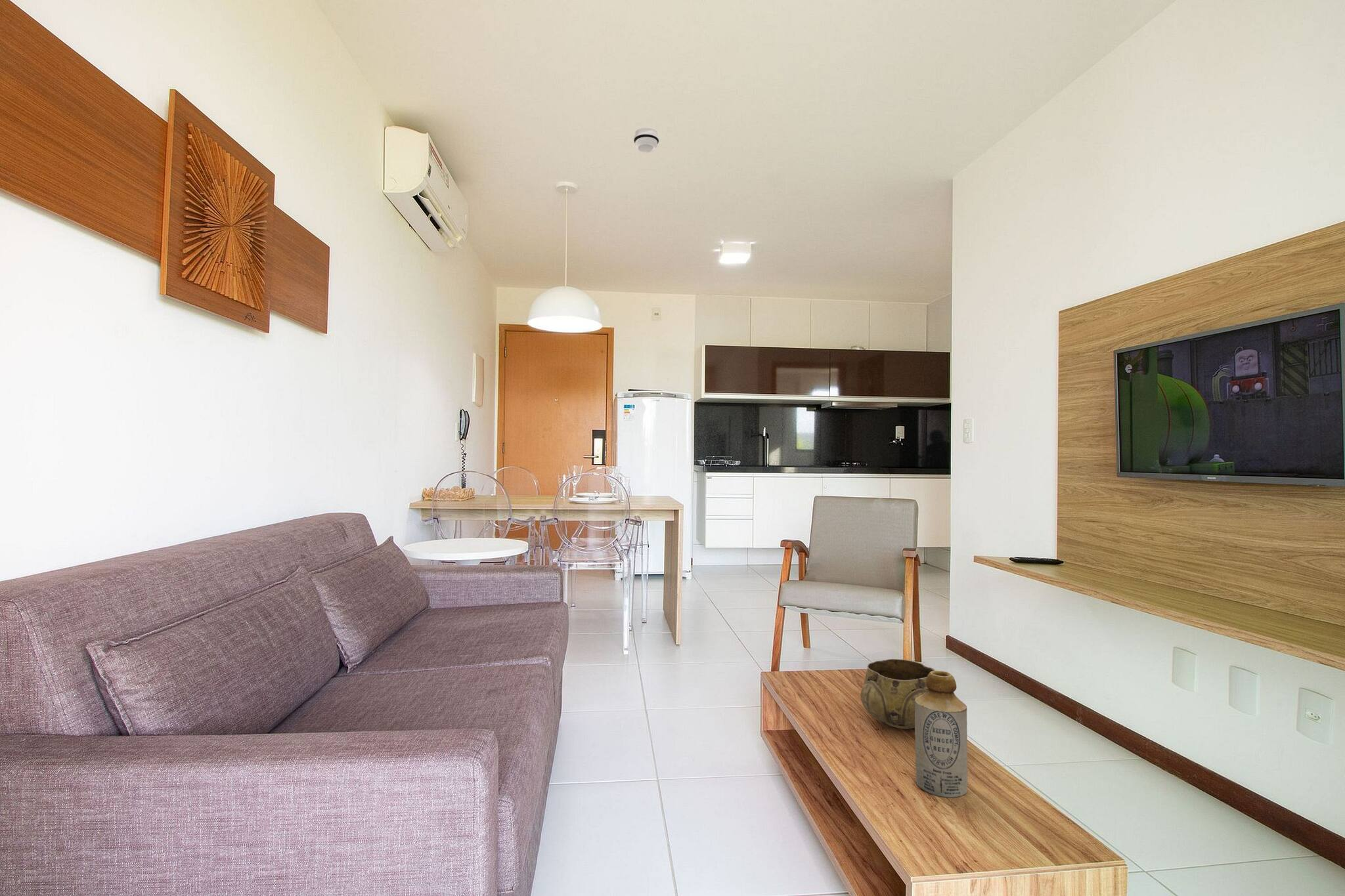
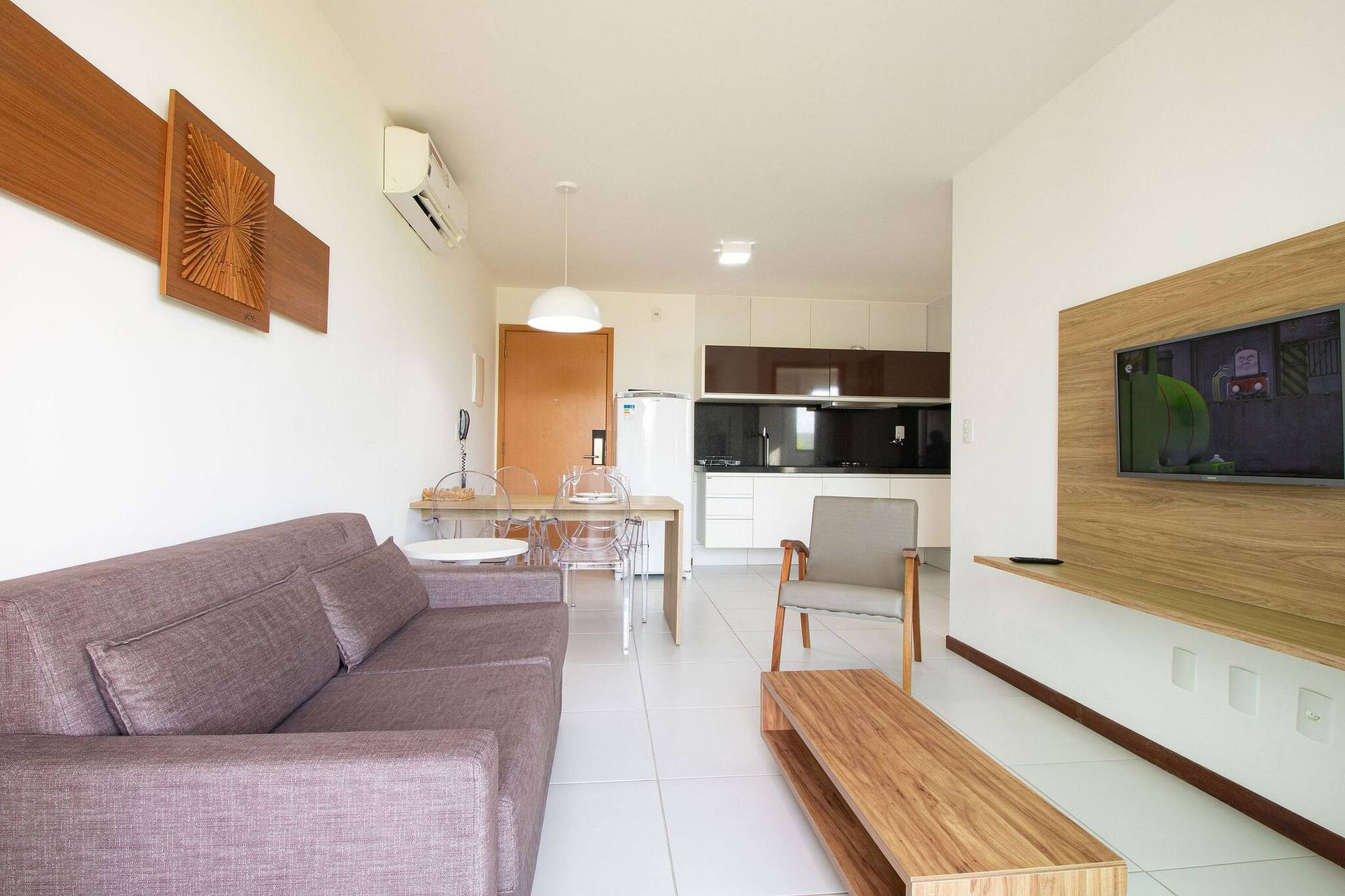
- decorative bowl [860,658,935,729]
- bottle [914,670,969,798]
- smoke detector [633,127,659,153]
